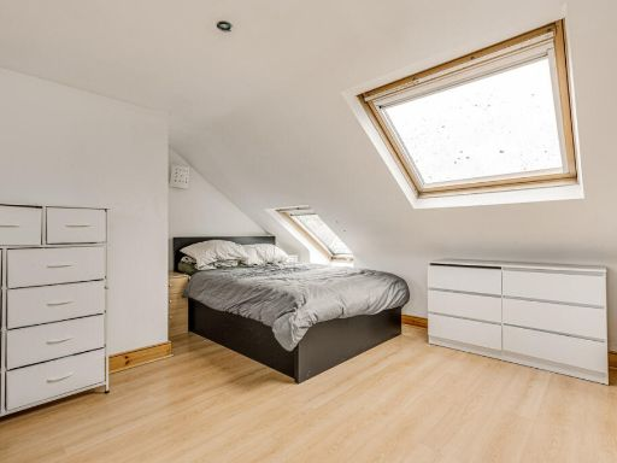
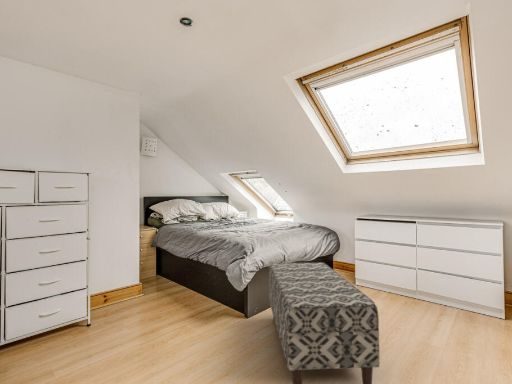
+ bench [268,261,380,384]
